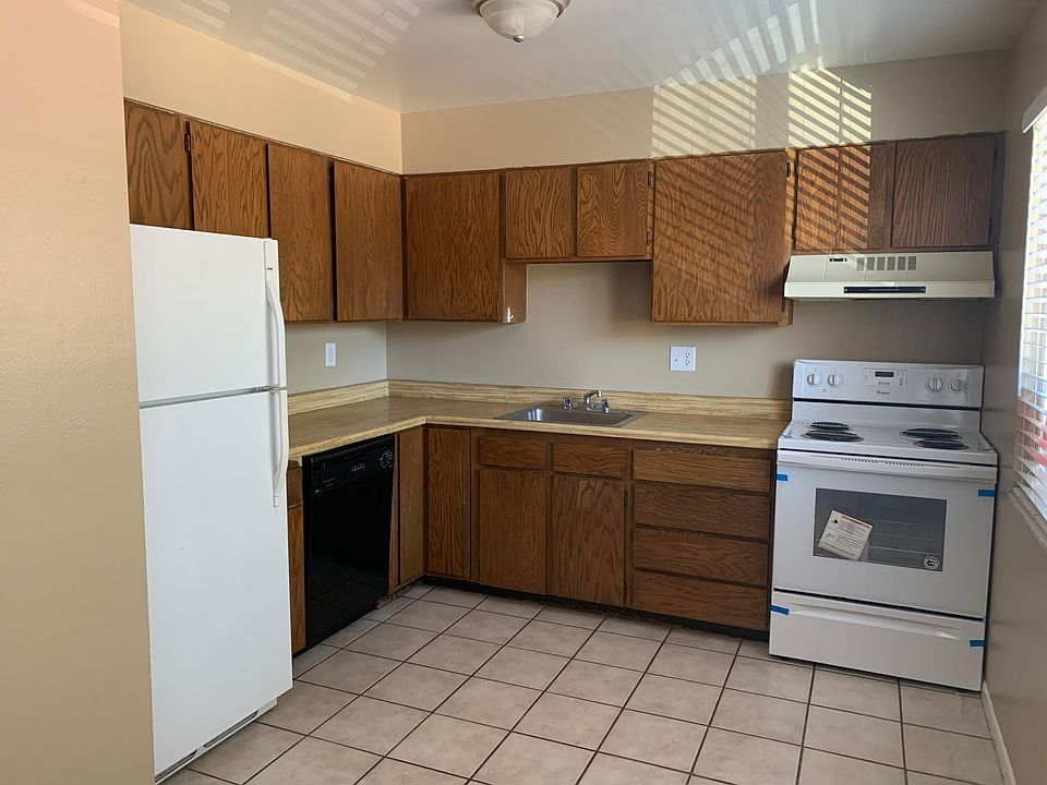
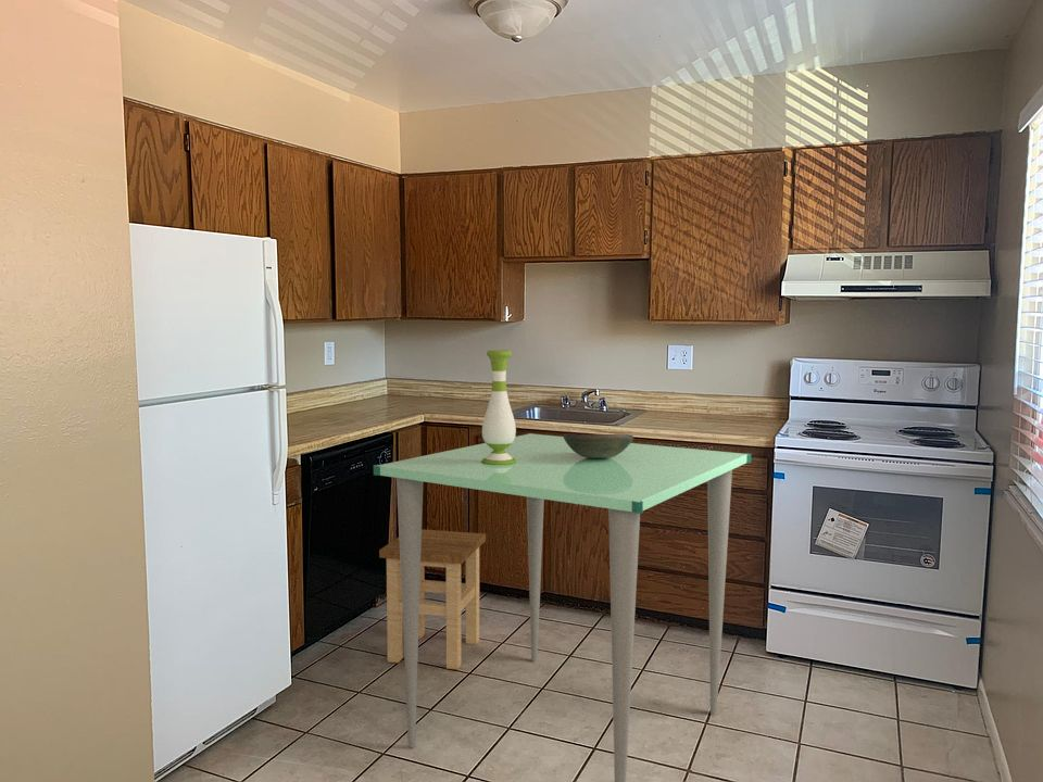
+ dining table [373,432,752,782]
+ vase [481,349,517,465]
+ stool [378,529,487,670]
+ bowl [563,432,634,458]
